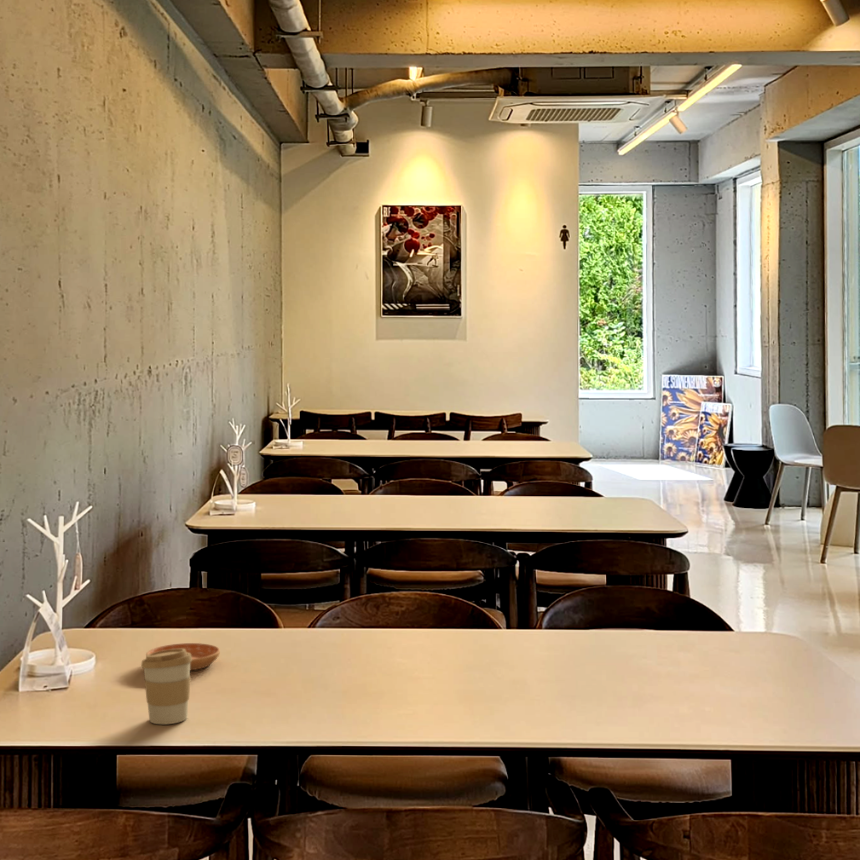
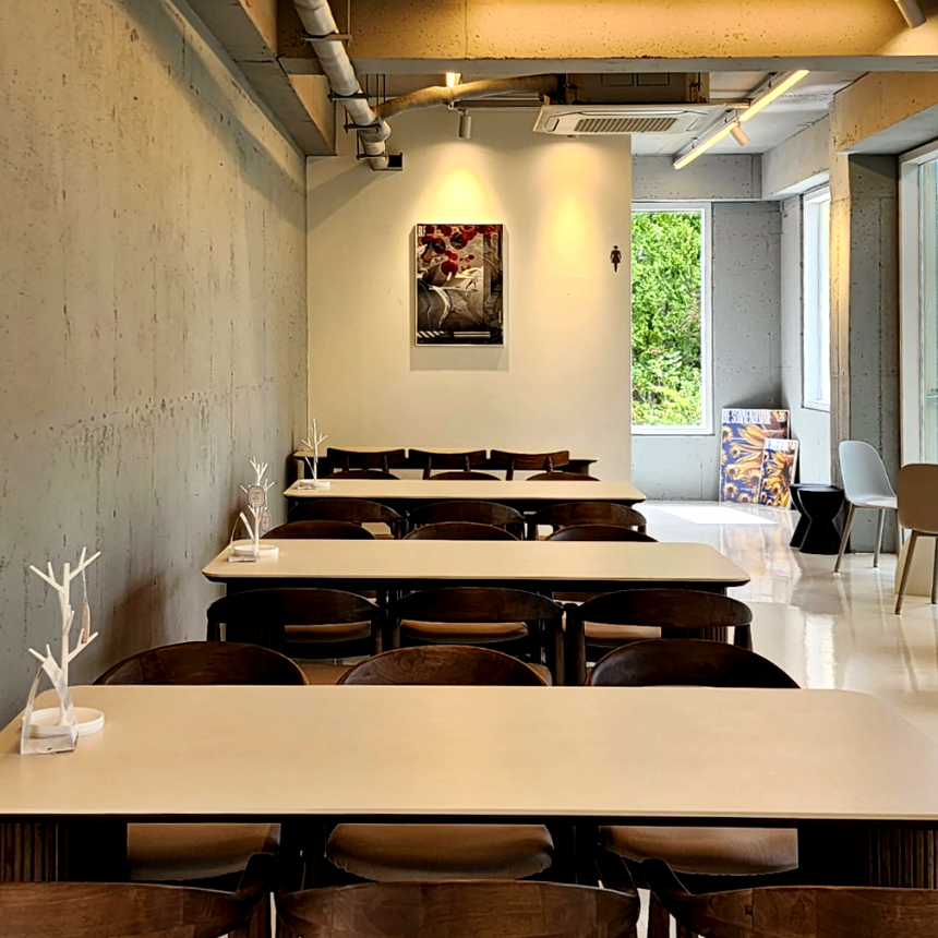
- coffee cup [140,649,192,725]
- saucer [145,642,221,671]
